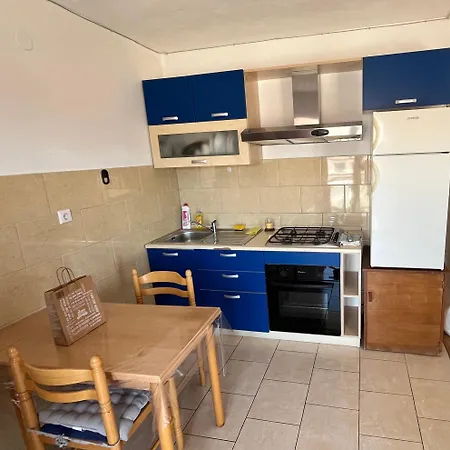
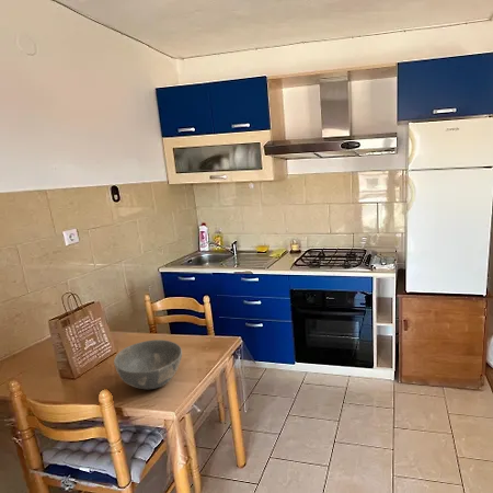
+ bowl [113,339,183,390]
